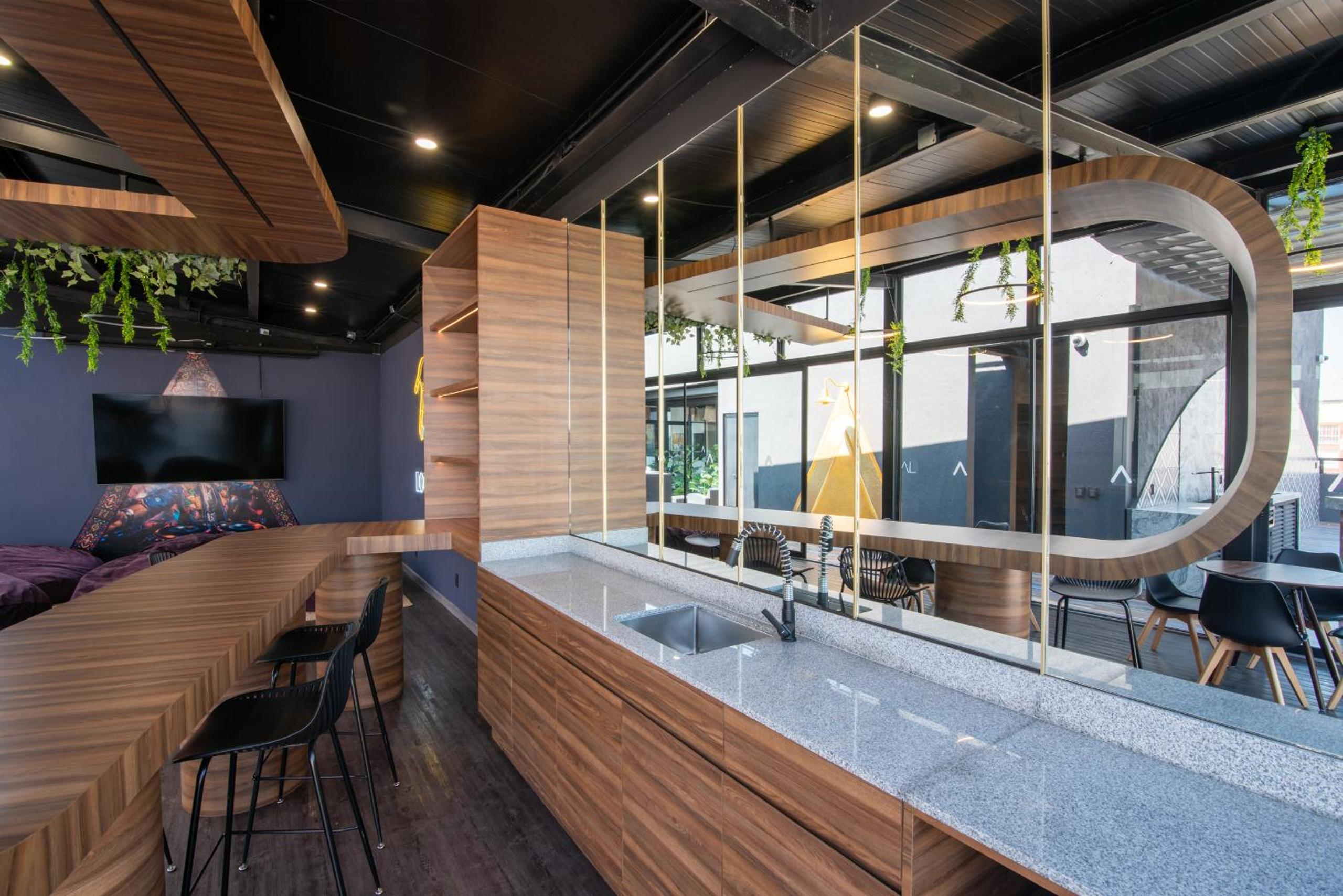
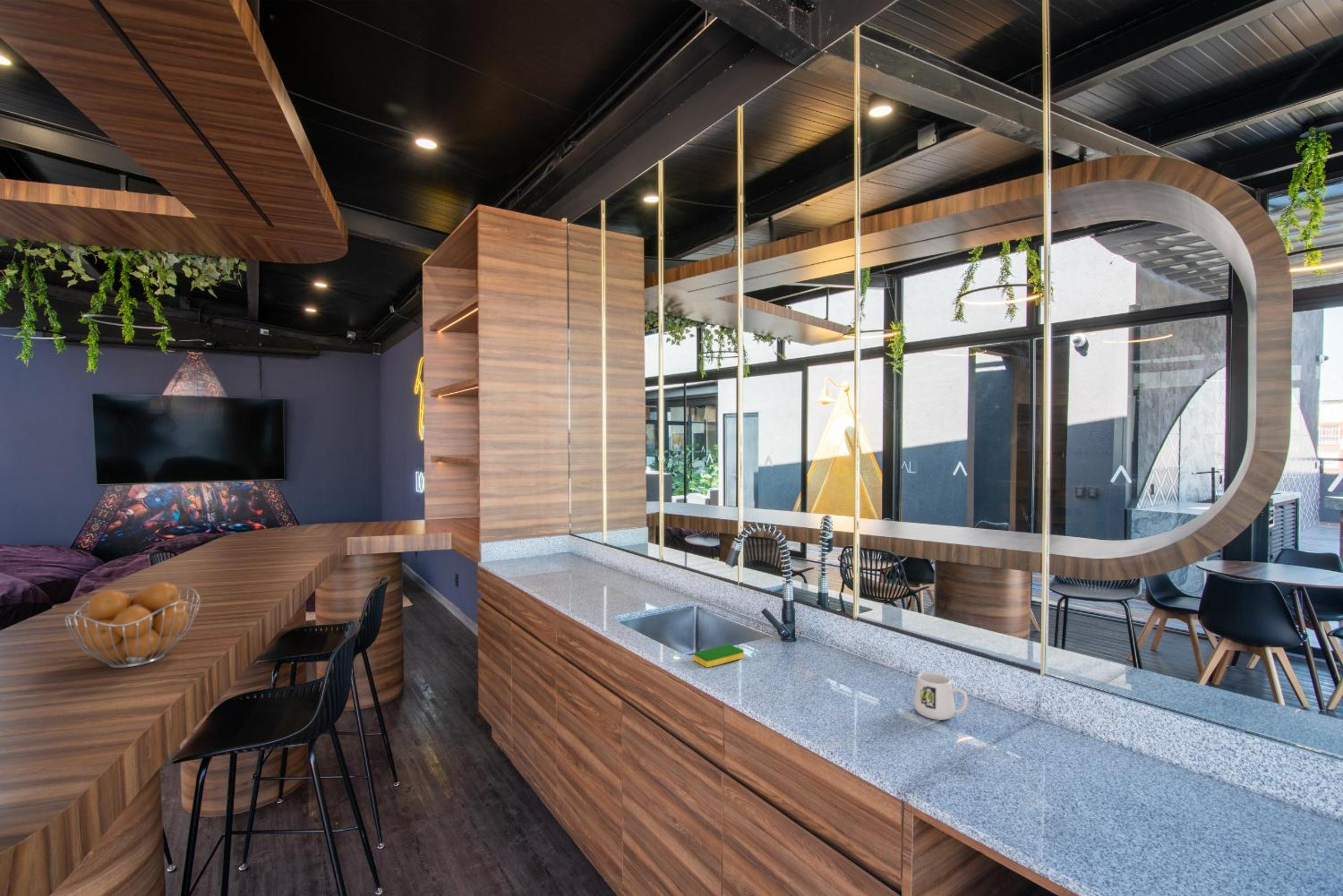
+ mug [913,671,968,721]
+ fruit basket [65,582,201,668]
+ dish sponge [693,644,744,668]
